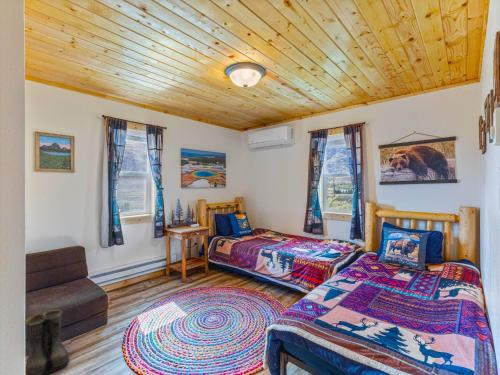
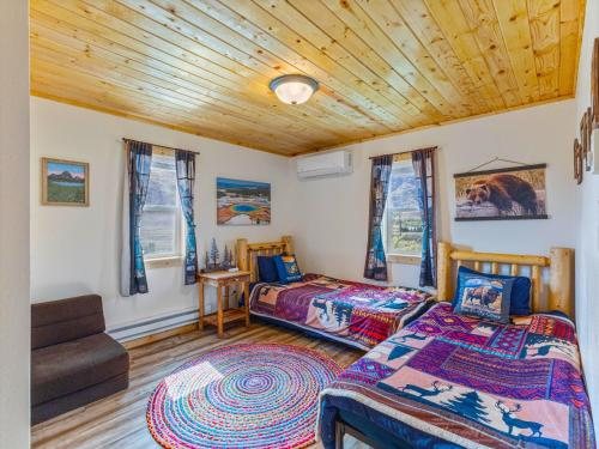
- boots [25,309,71,375]
